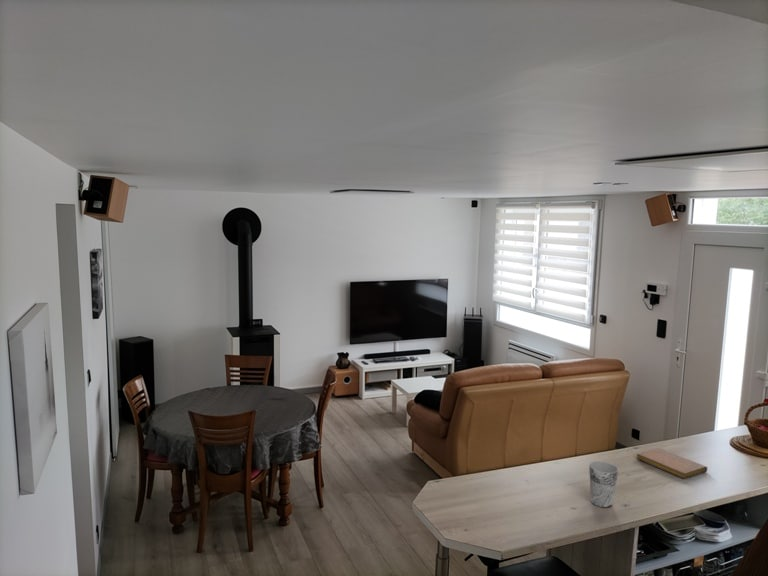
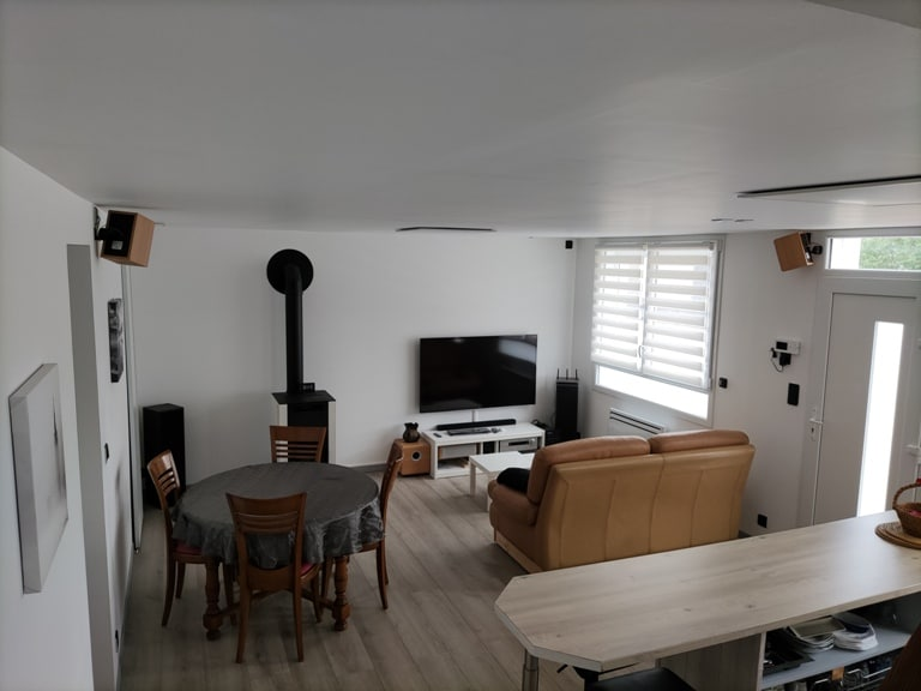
- notebook [636,447,708,480]
- cup [588,460,620,508]
